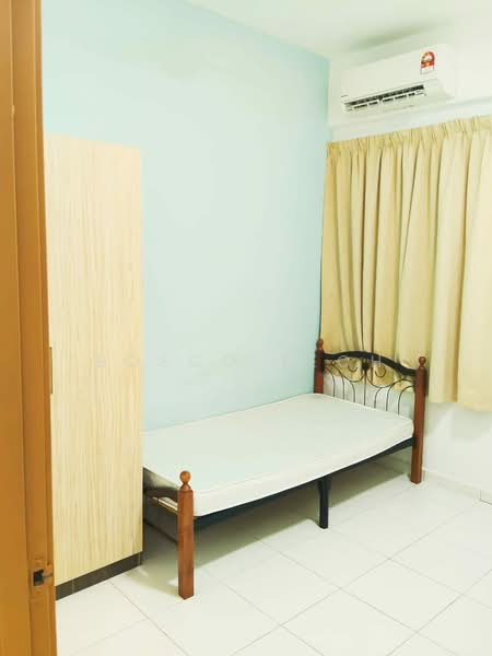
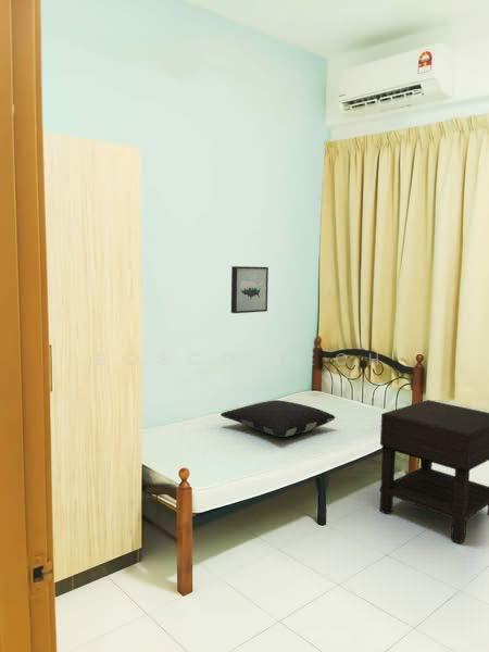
+ nightstand [378,399,489,544]
+ pillow [220,399,337,438]
+ wall art [230,265,269,314]
